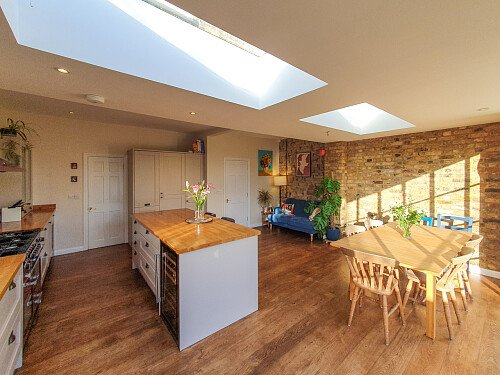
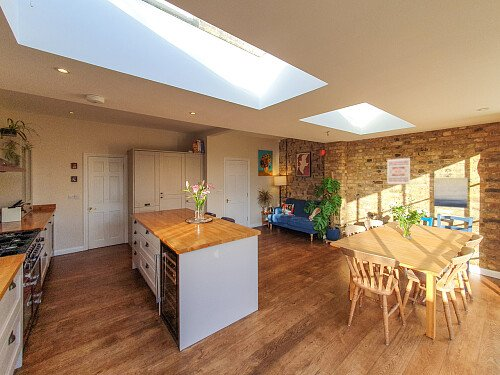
+ wall art [433,177,469,209]
+ wall art [386,156,411,185]
